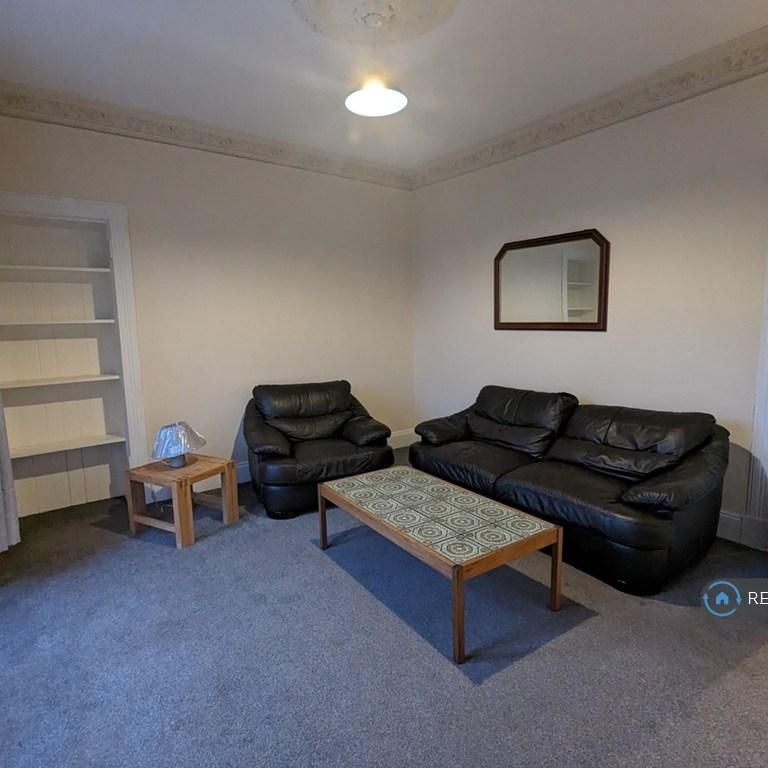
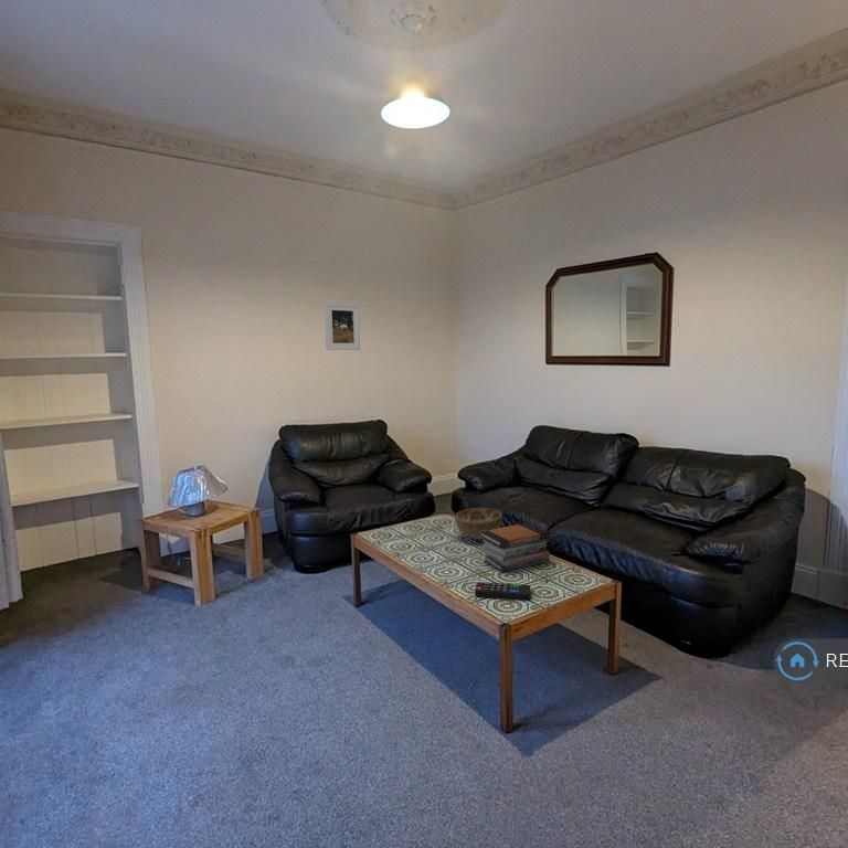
+ book stack [480,522,551,572]
+ decorative bowl [454,507,504,541]
+ remote control [474,581,531,601]
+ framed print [324,301,361,351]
